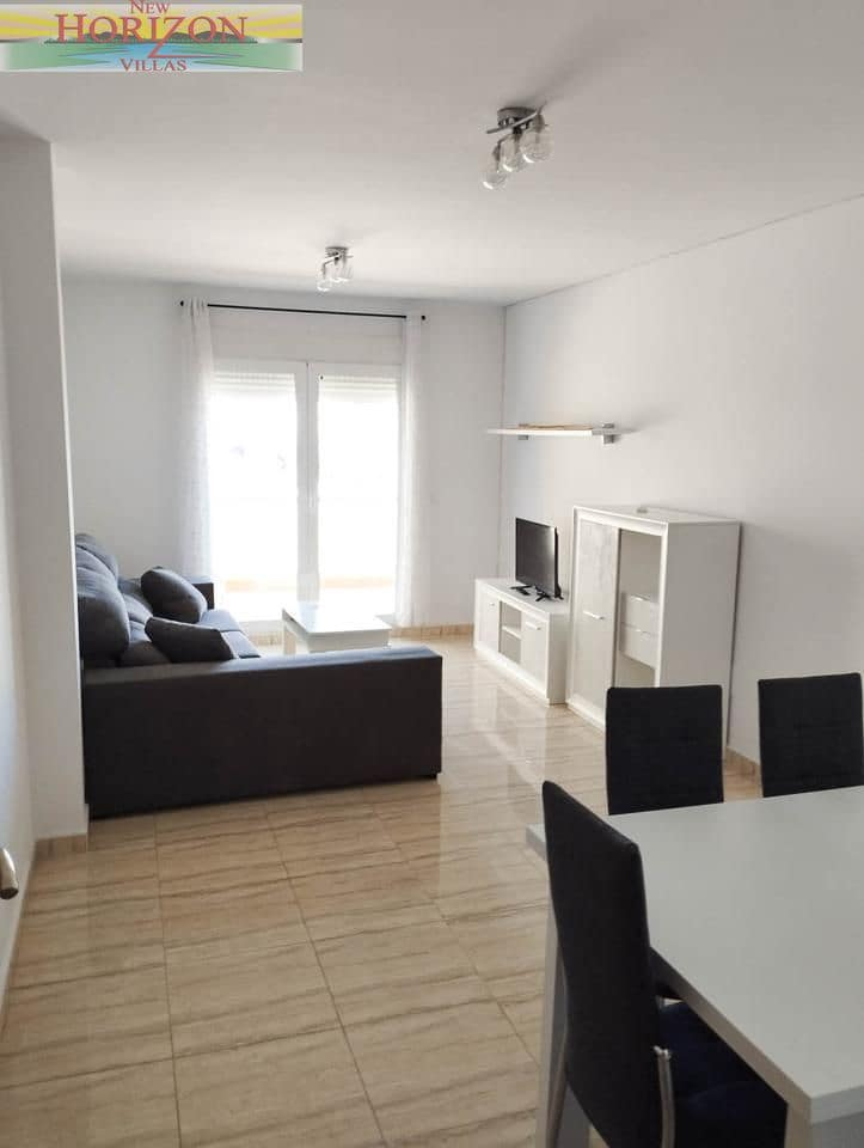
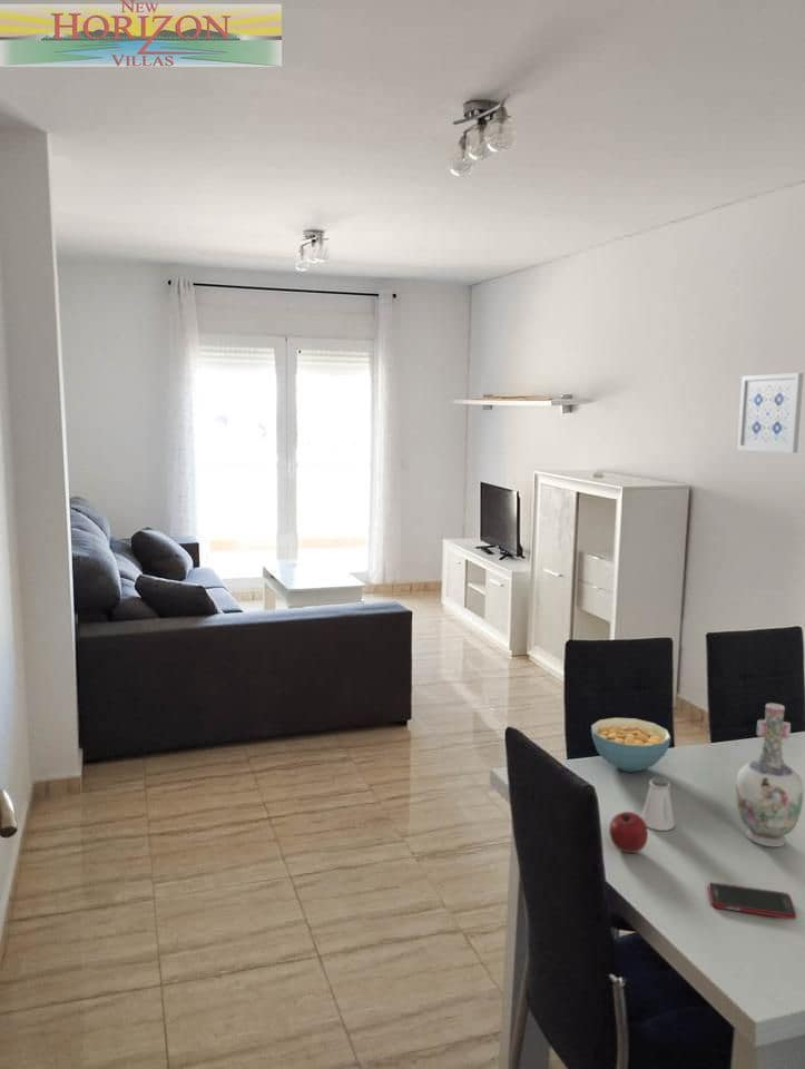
+ cell phone [707,882,797,920]
+ vase [735,703,804,849]
+ cereal bowl [590,717,671,773]
+ apple [608,811,649,854]
+ saltshaker [640,776,676,832]
+ wall art [736,372,805,454]
